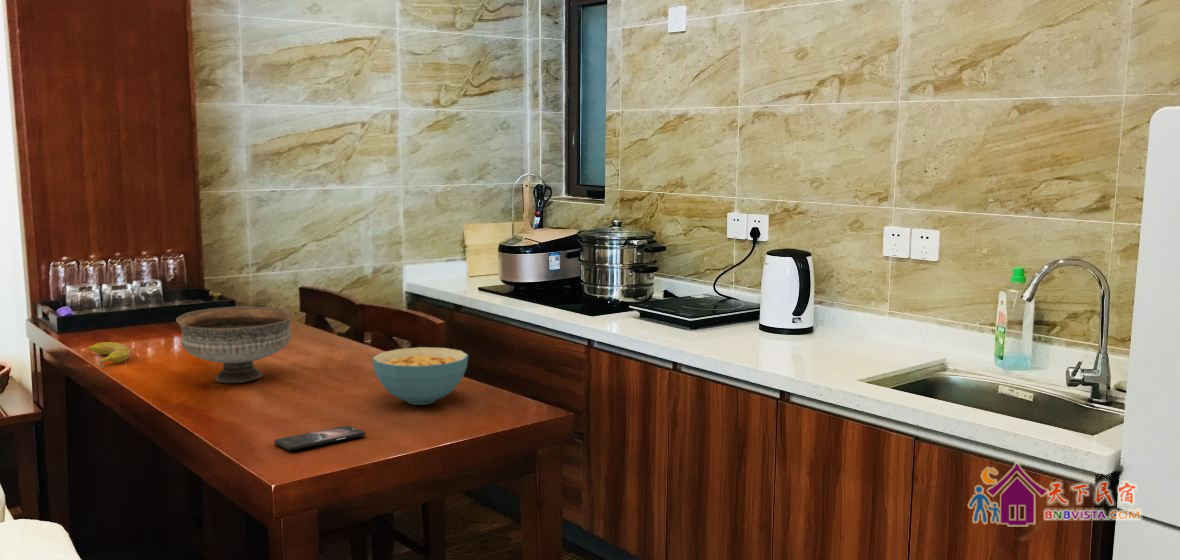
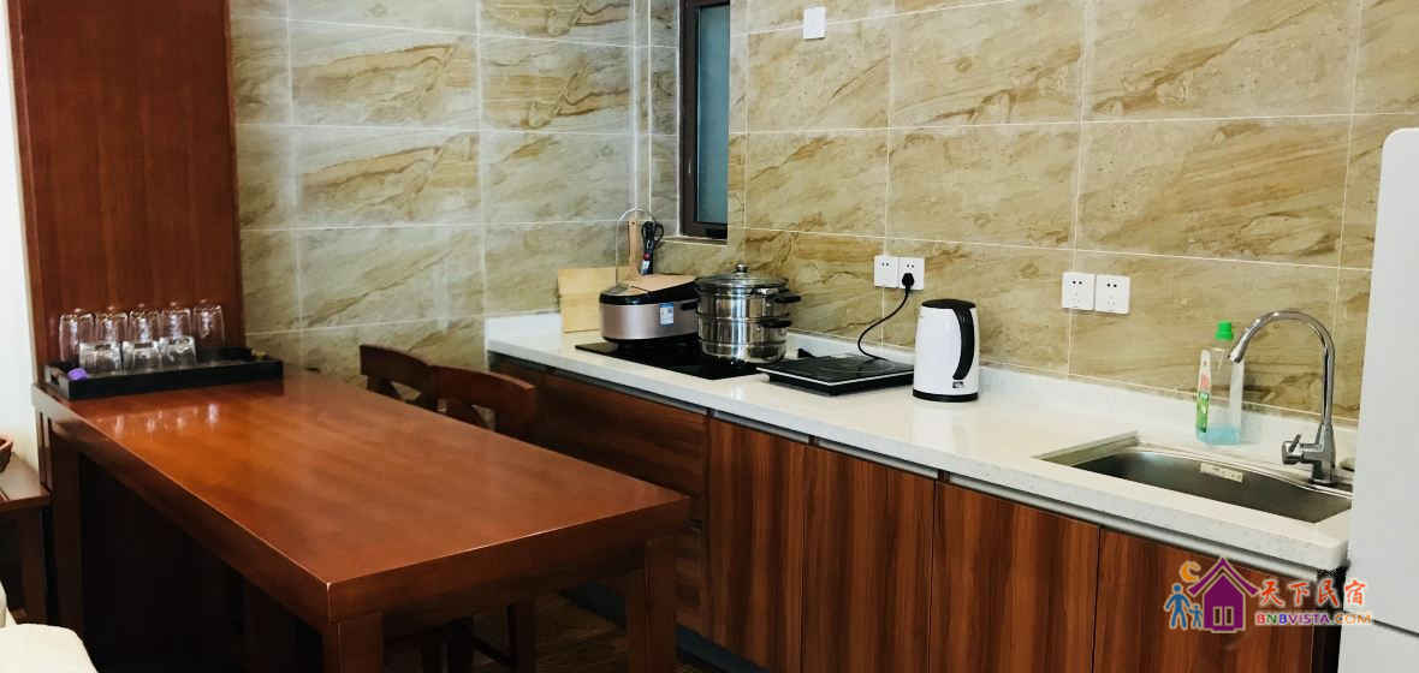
- bowl [175,305,295,384]
- smartphone [273,425,366,452]
- cereal bowl [371,346,469,406]
- fruit [87,341,131,369]
